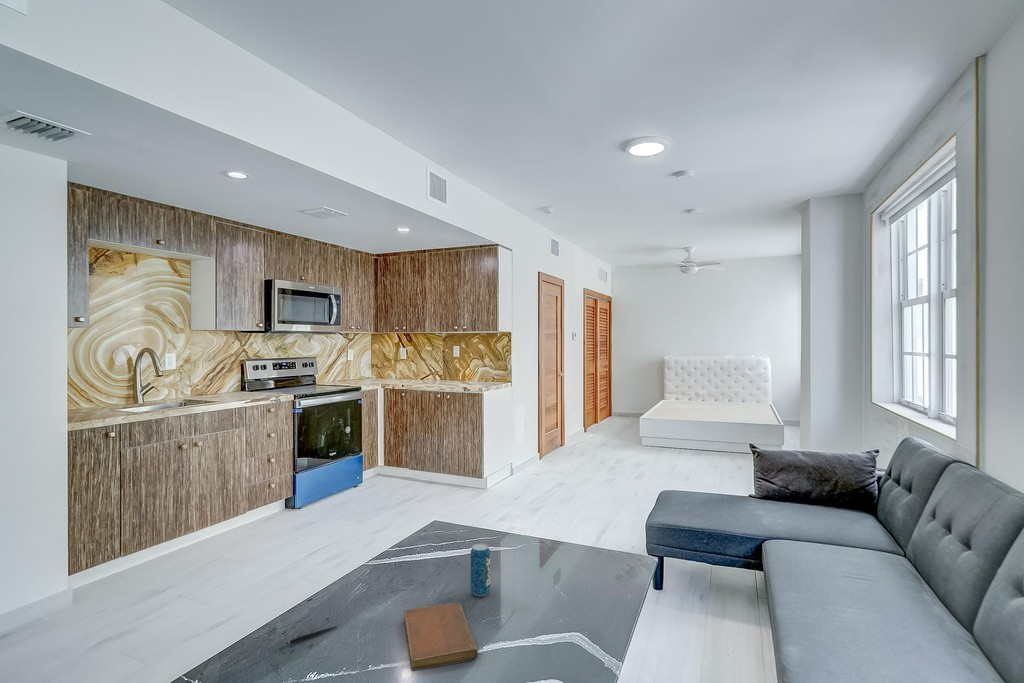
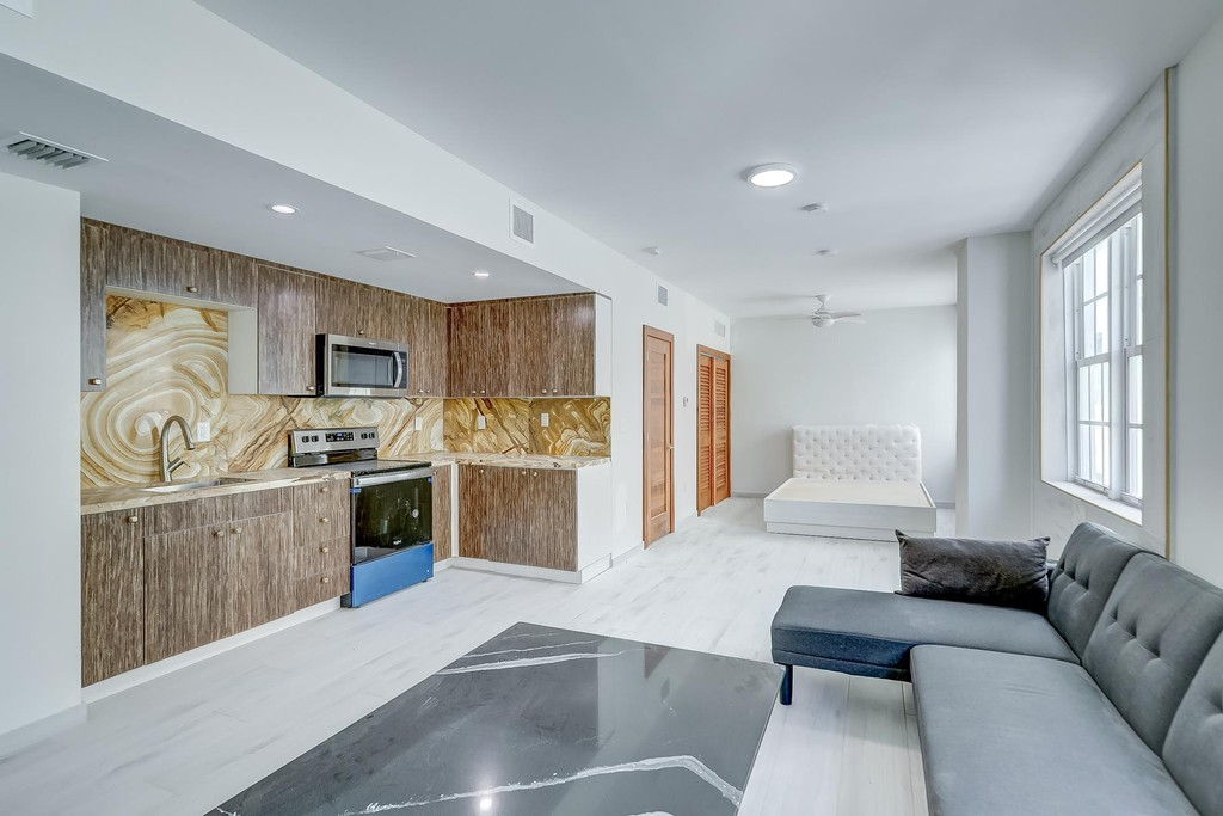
- pen [285,625,338,645]
- notebook [403,602,479,672]
- beverage can [470,543,491,597]
